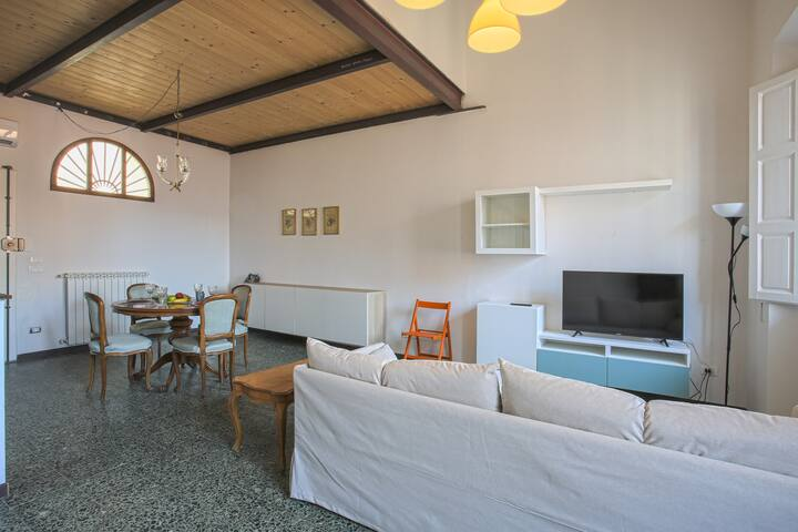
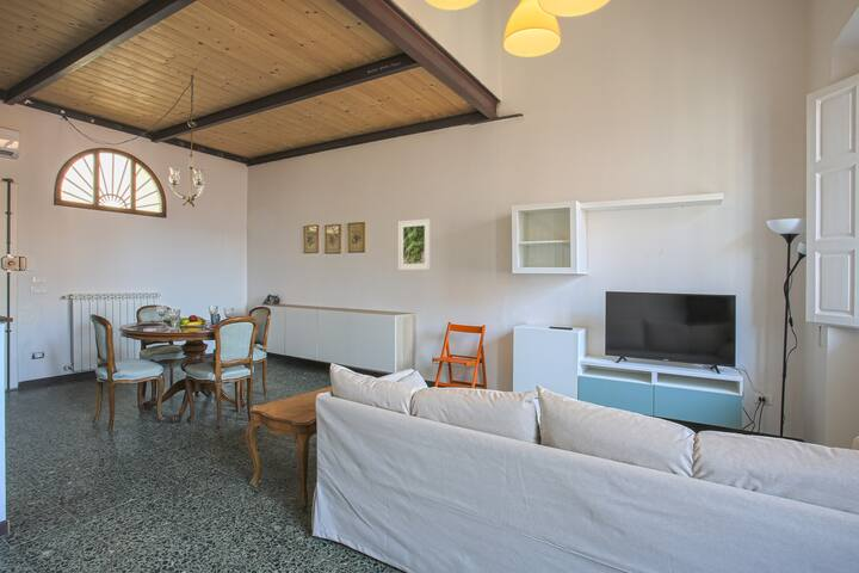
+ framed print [397,217,432,271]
